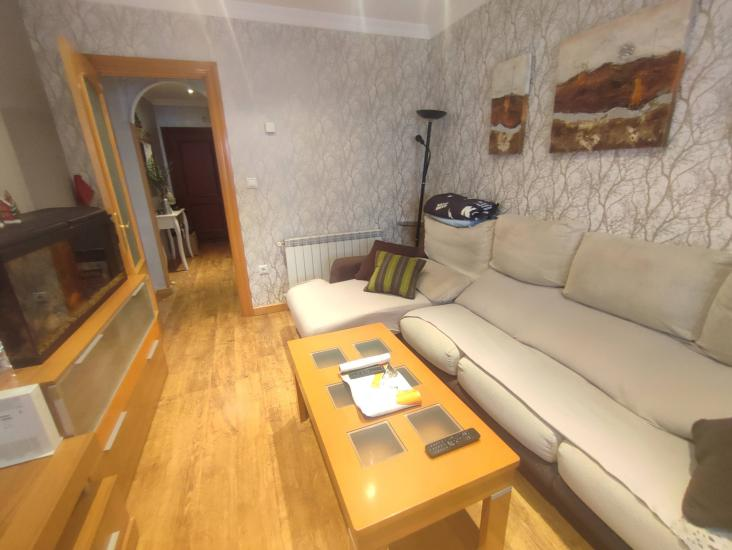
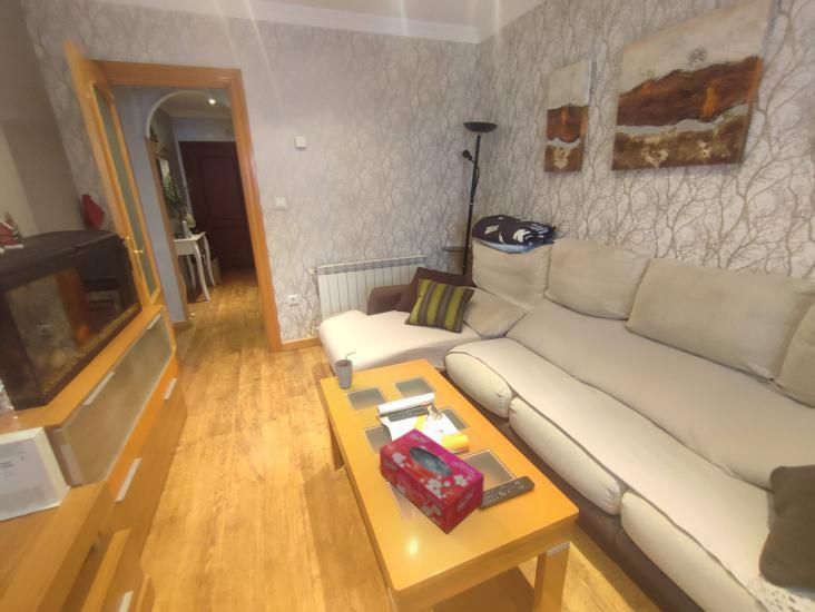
+ cup [333,351,357,389]
+ tissue box [379,427,485,535]
